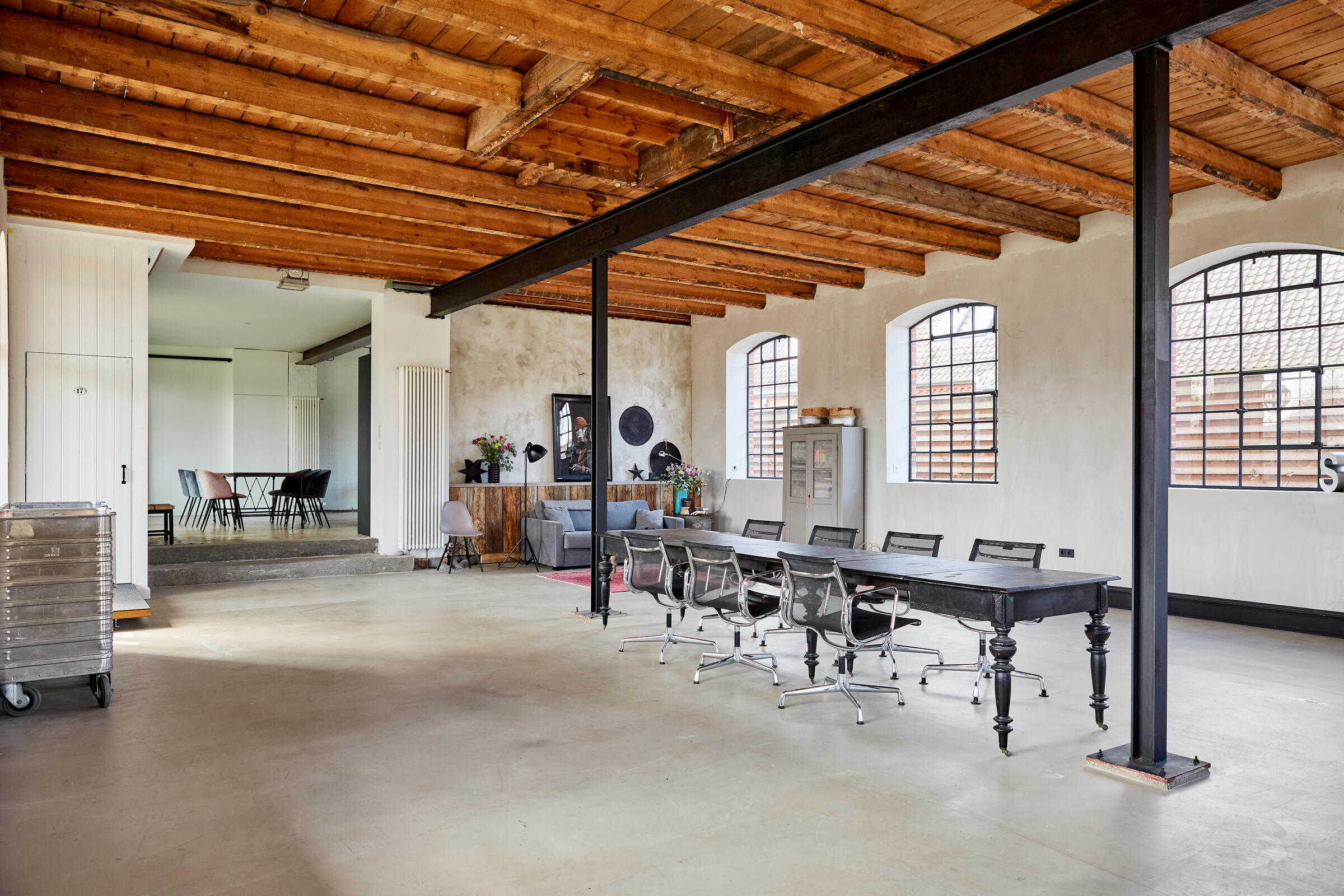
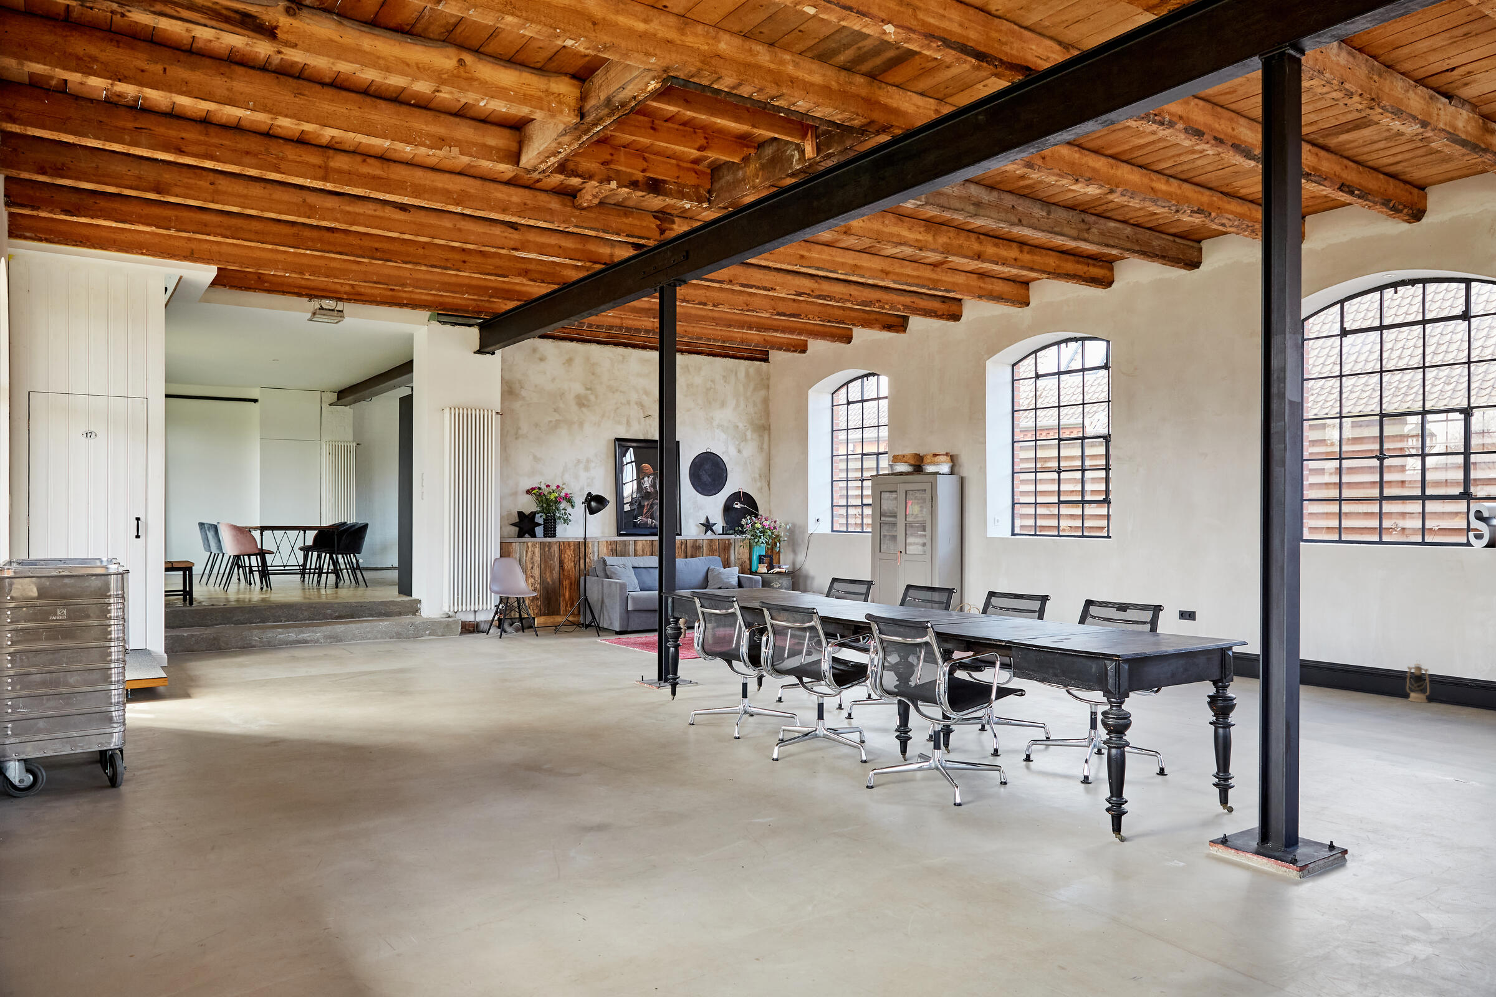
+ lantern [1406,659,1430,703]
